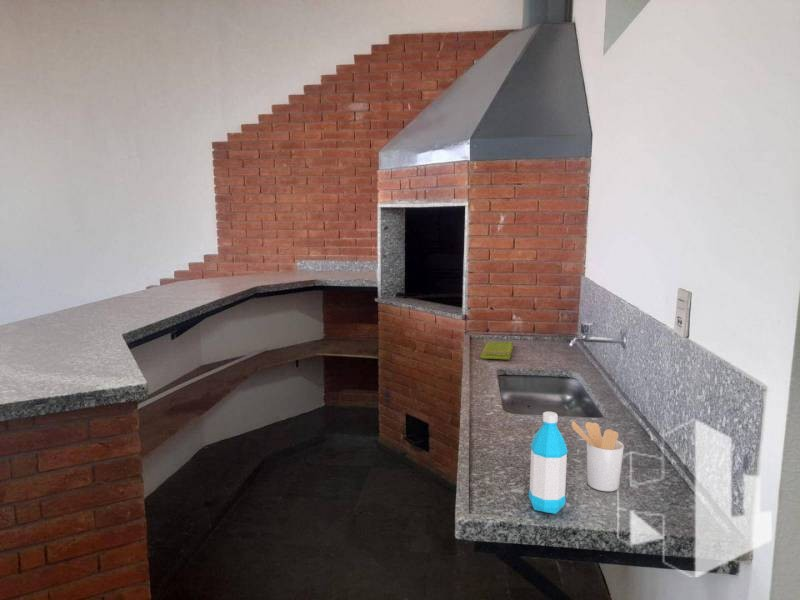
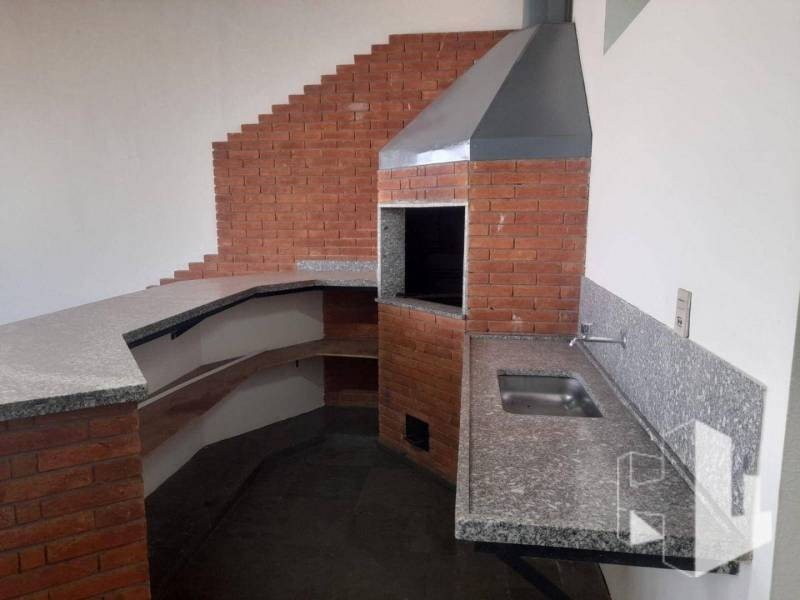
- dish towel [479,340,514,360]
- water bottle [528,411,569,515]
- utensil holder [570,420,625,492]
